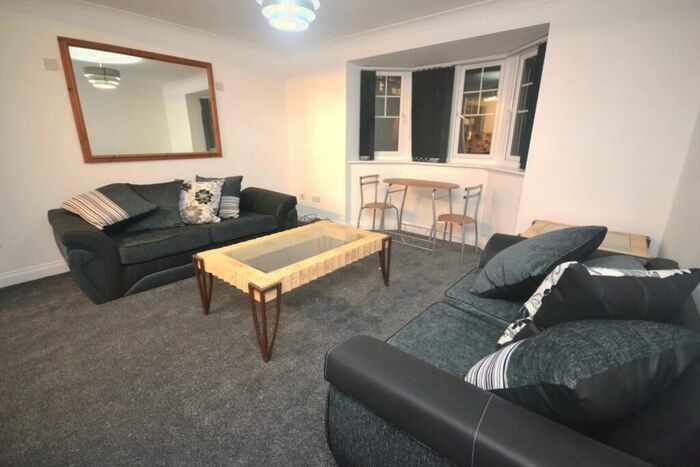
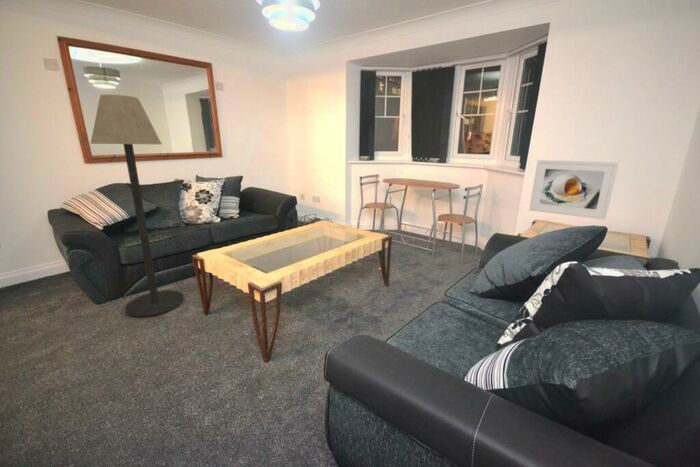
+ floor lamp [89,94,184,318]
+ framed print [528,159,620,221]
